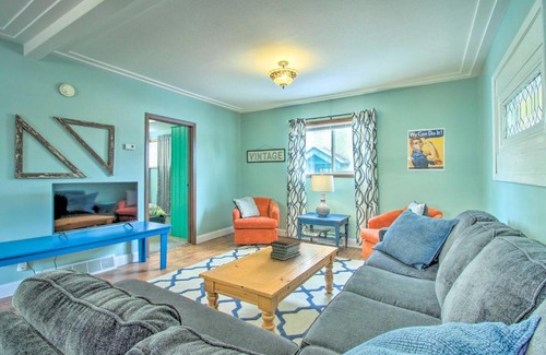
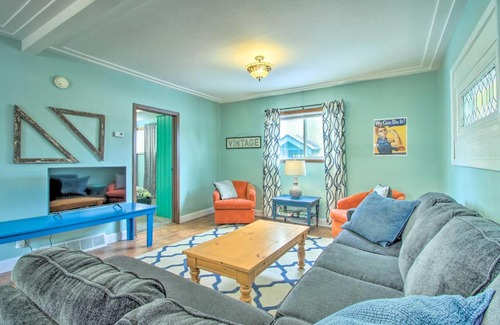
- book stack [270,236,304,261]
